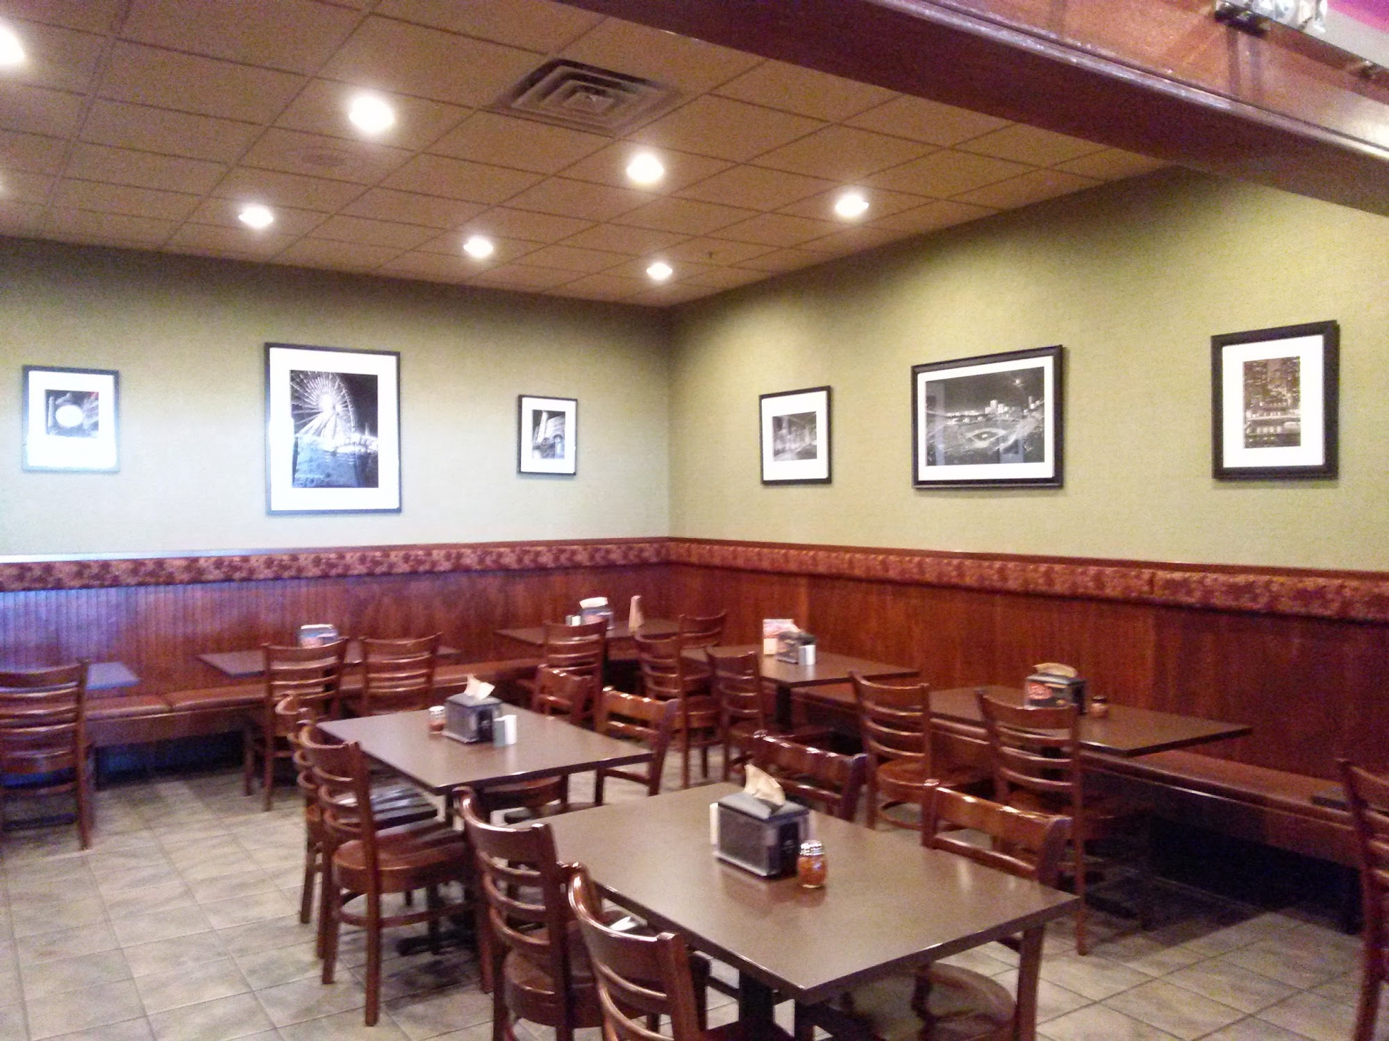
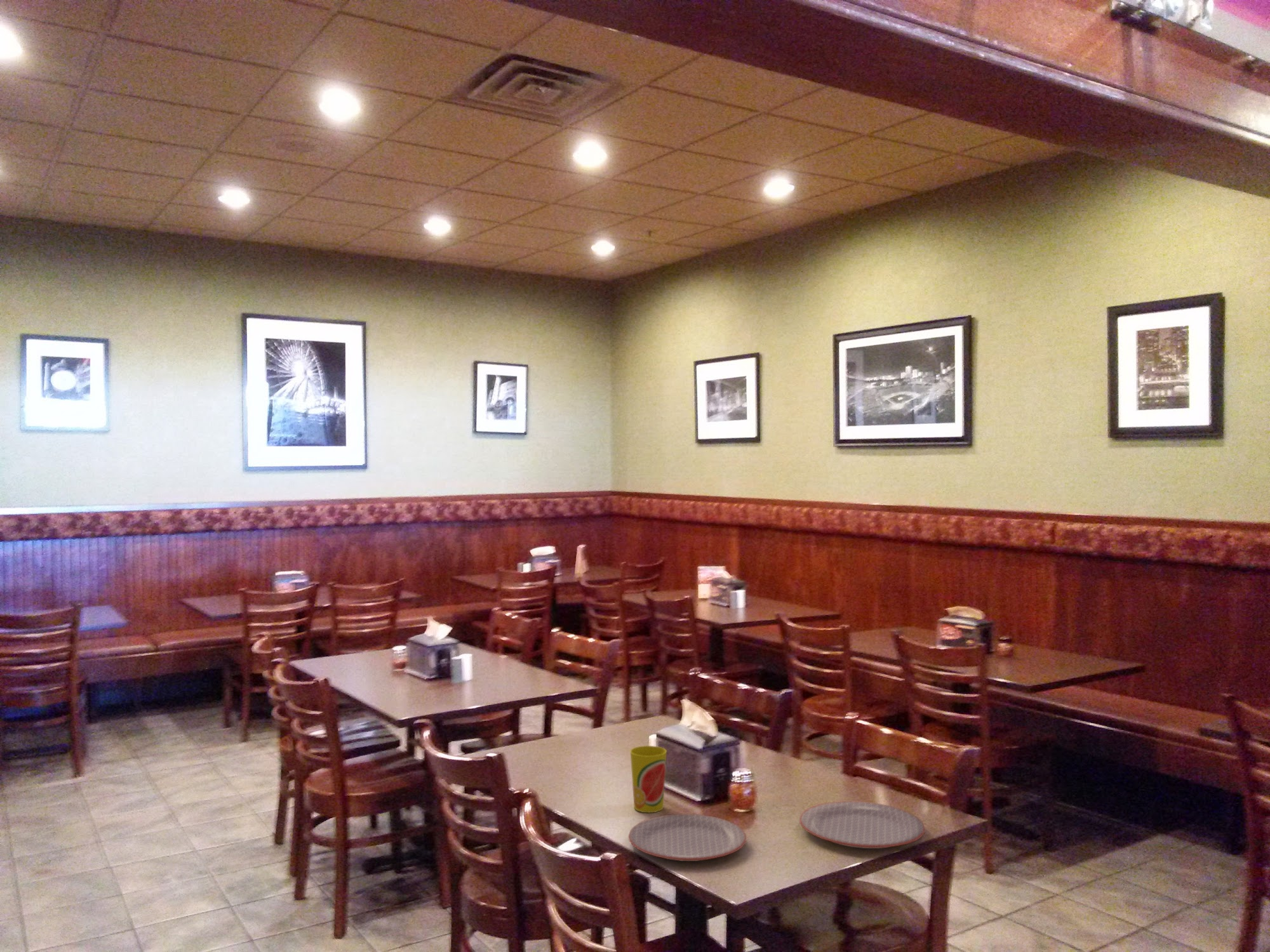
+ cup [629,745,667,813]
+ plate [628,813,747,862]
+ plate [799,800,926,849]
